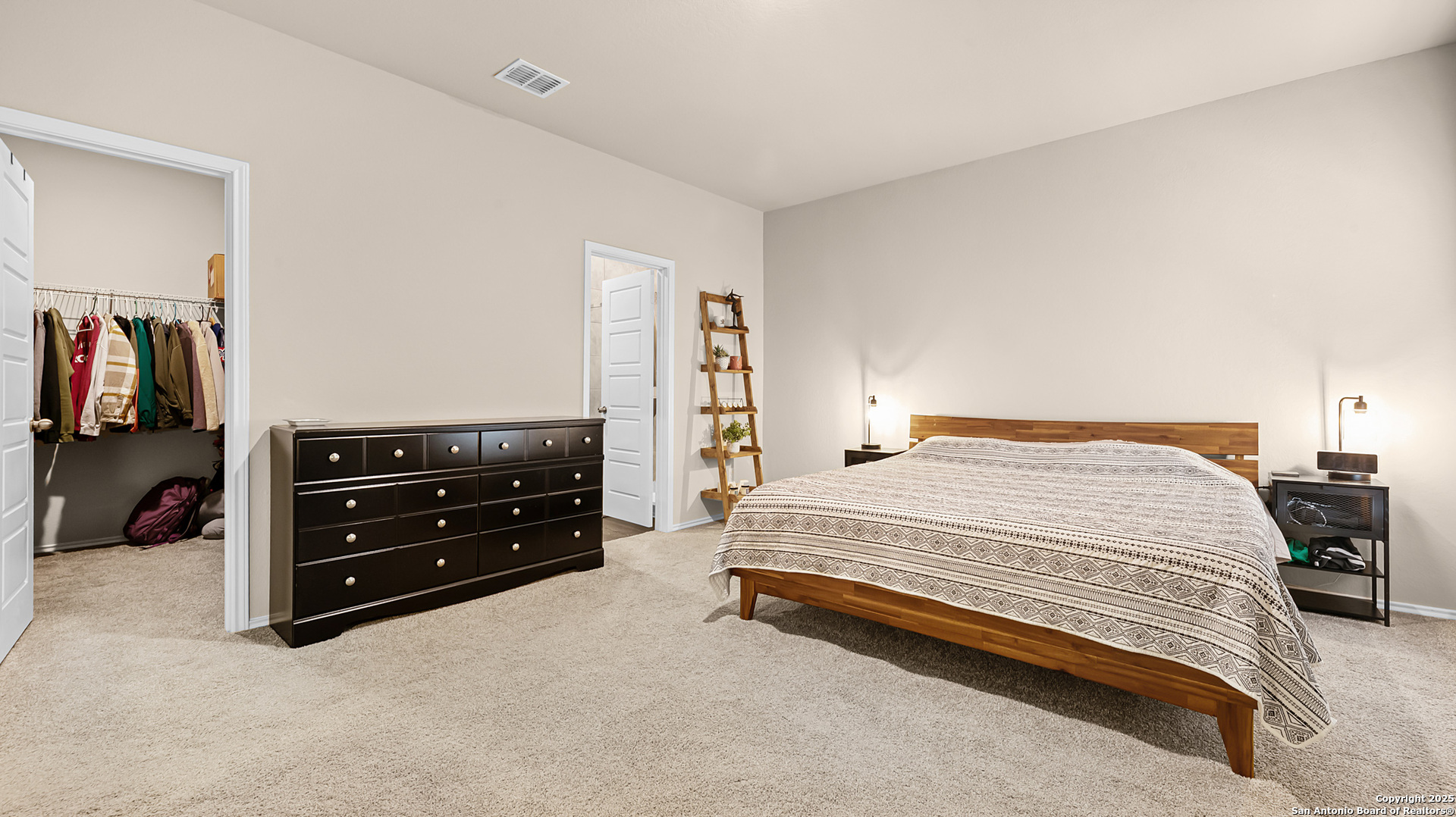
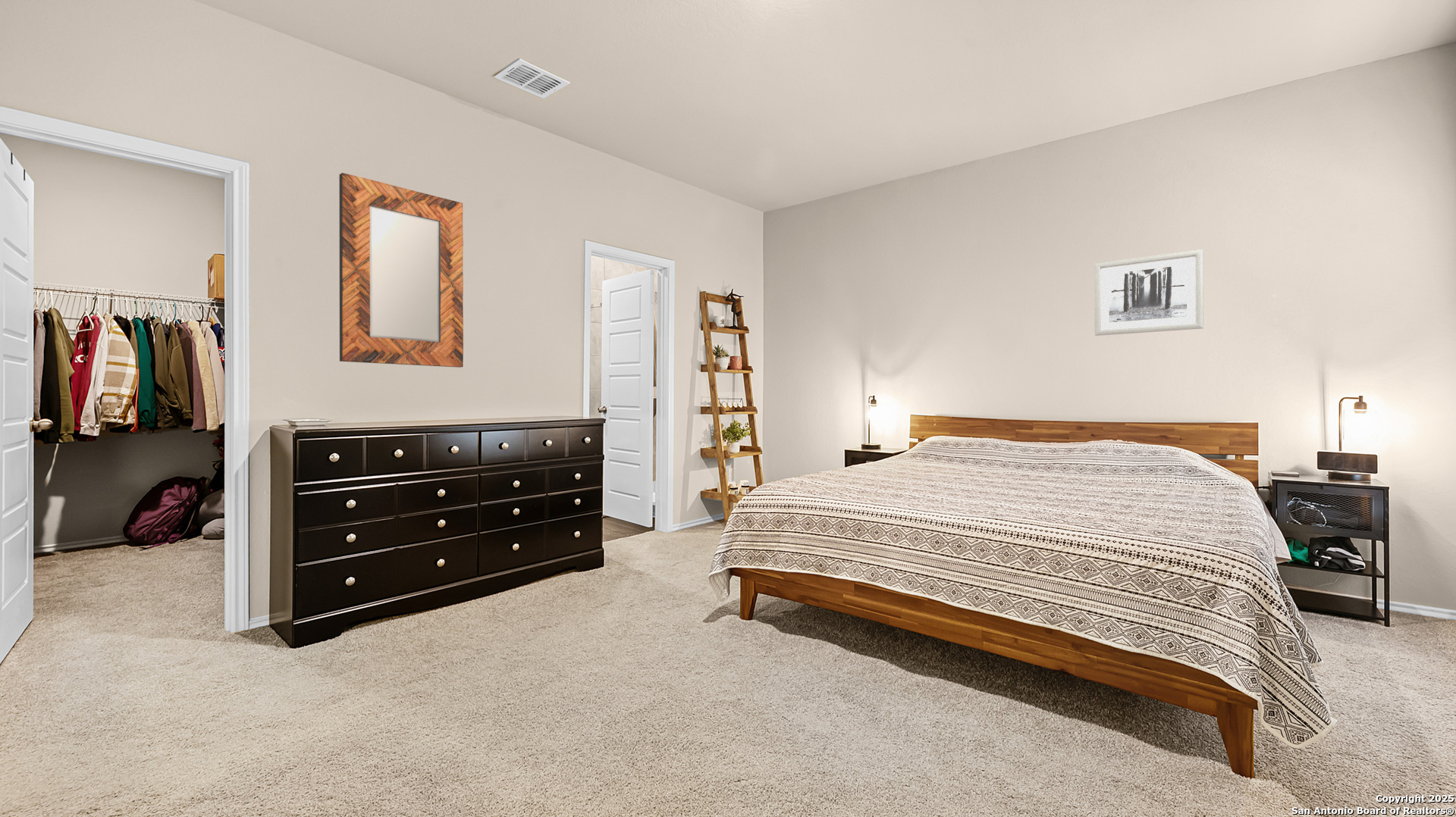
+ wall art [1094,249,1204,337]
+ home mirror [338,172,464,368]
